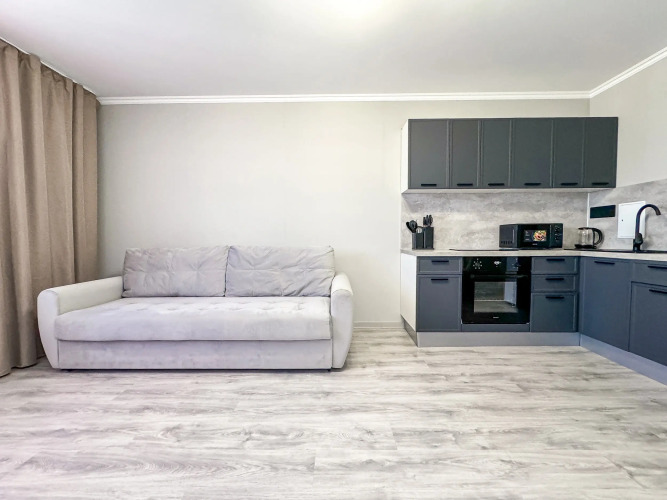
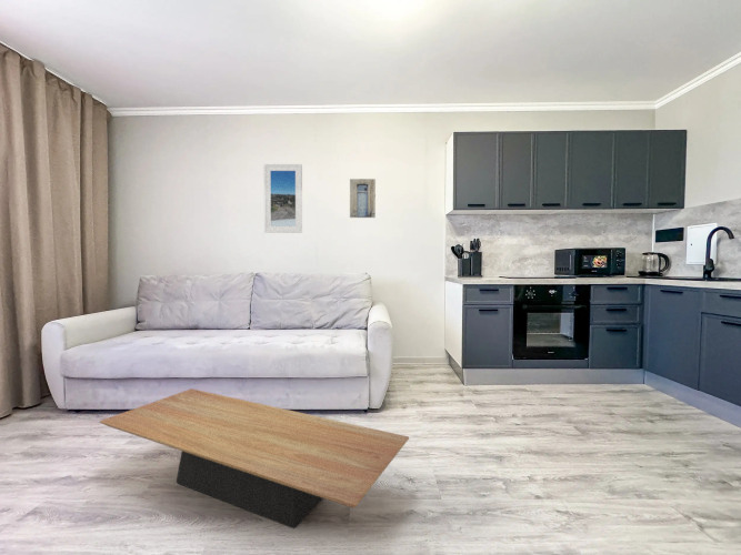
+ wall art [349,178,377,219]
+ coffee table [99,387,410,529]
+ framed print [263,163,303,234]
